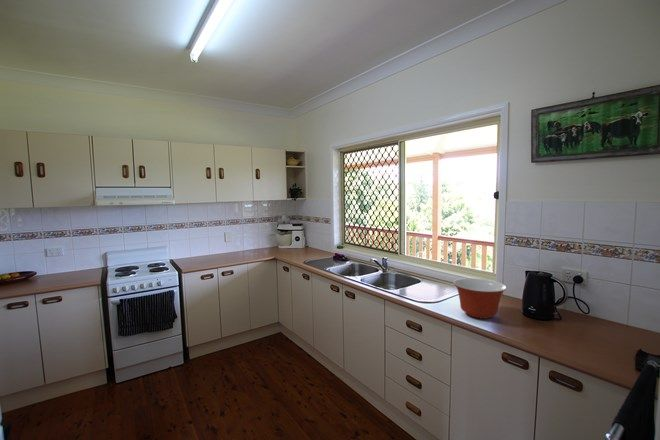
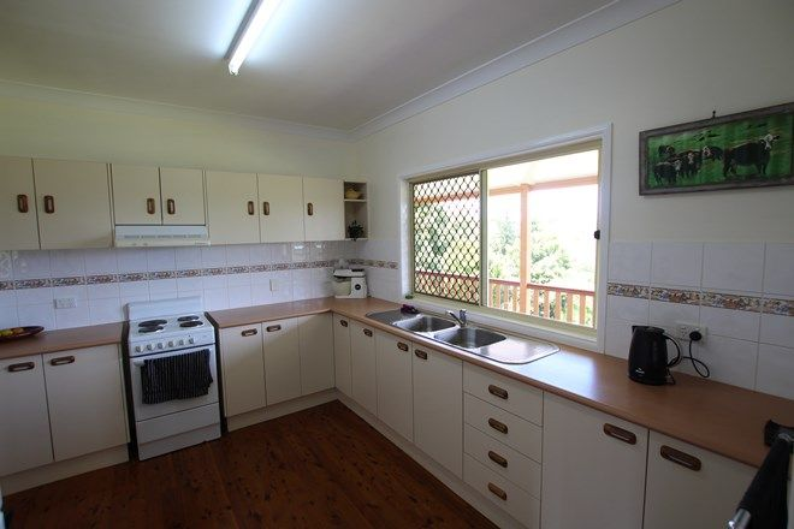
- mixing bowl [453,277,507,320]
